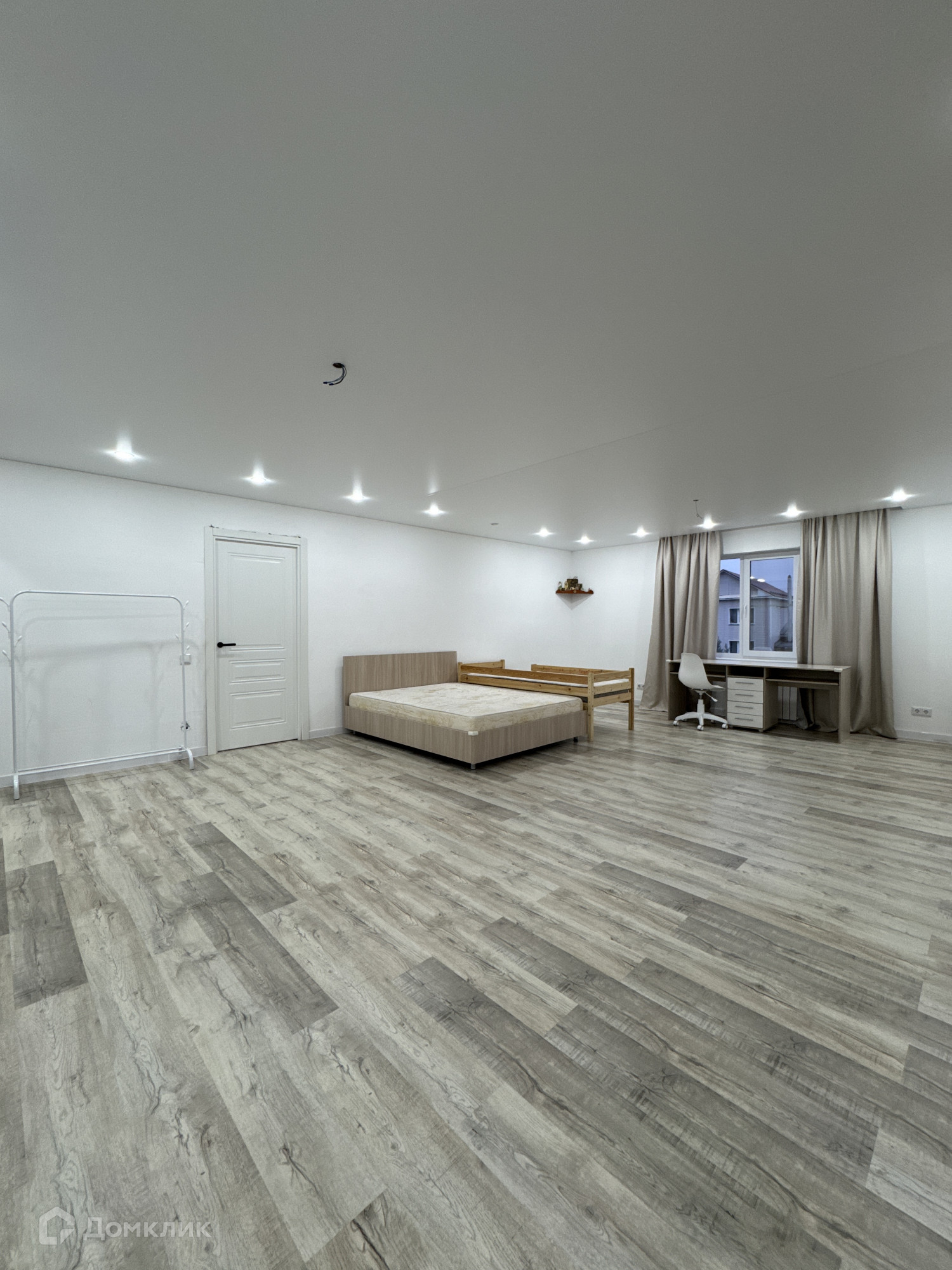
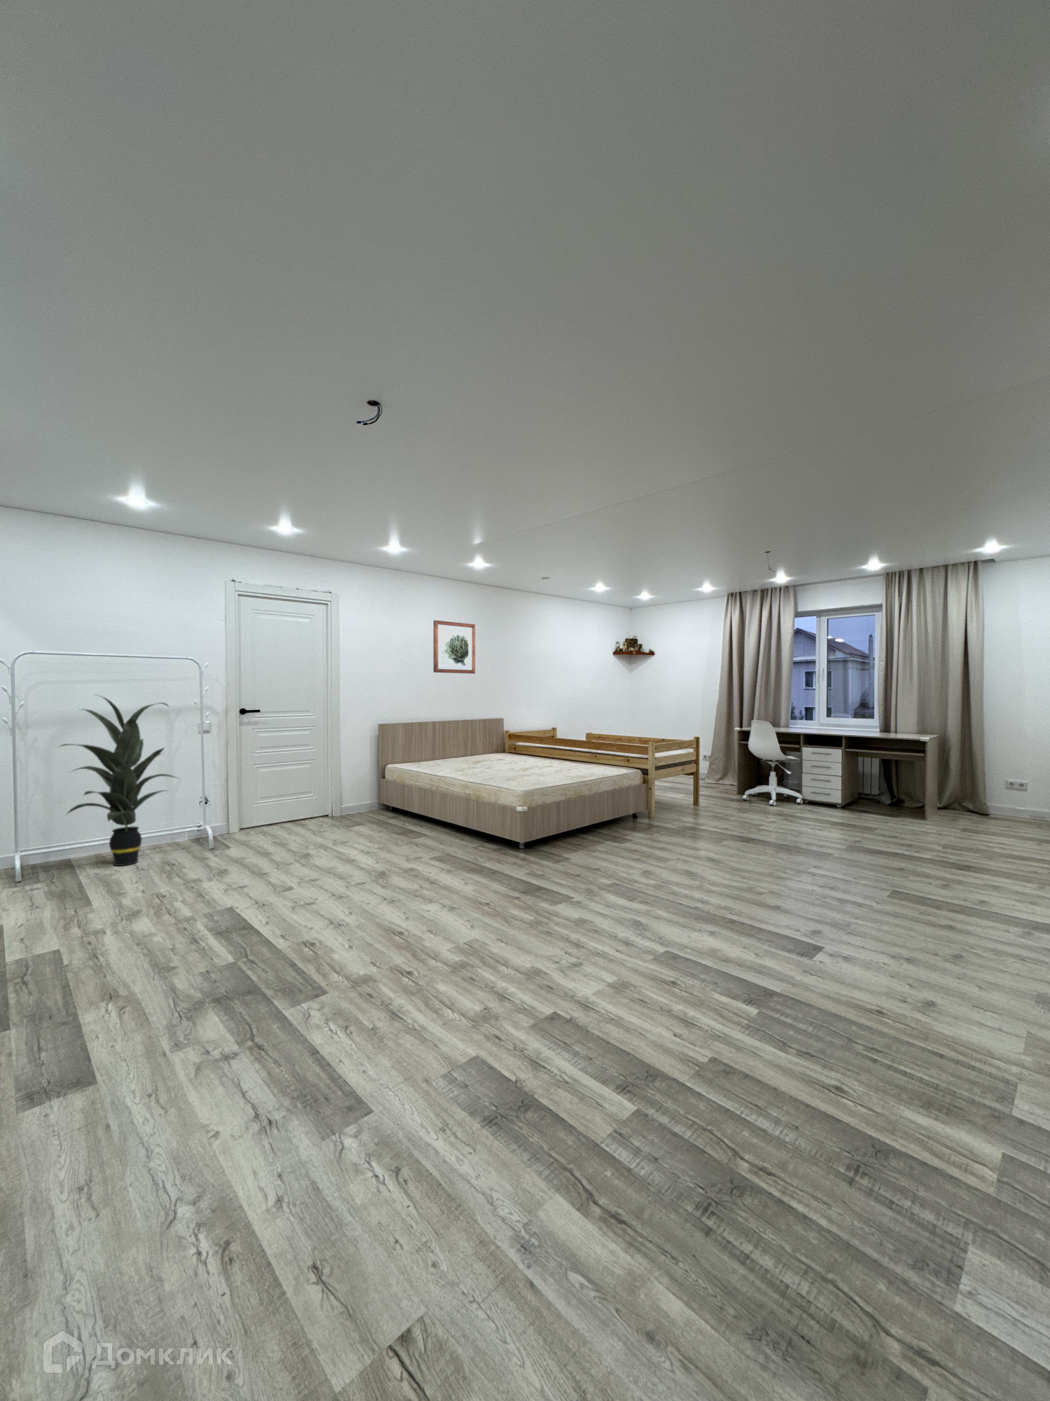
+ indoor plant [56,694,181,866]
+ wall art [432,620,476,675]
